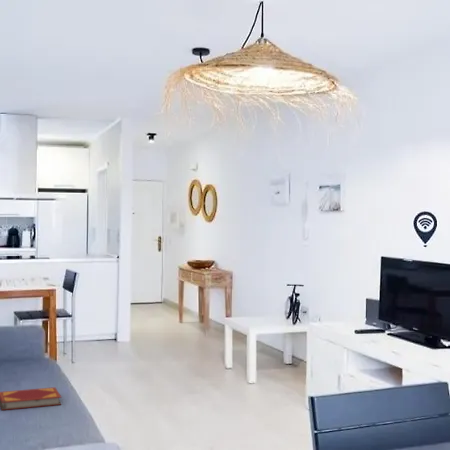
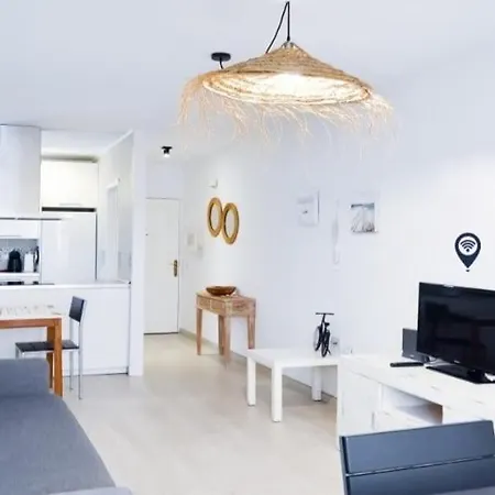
- hardback book [0,386,62,411]
